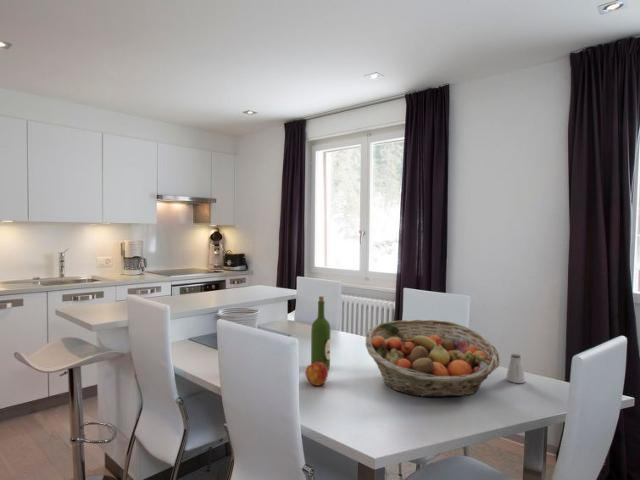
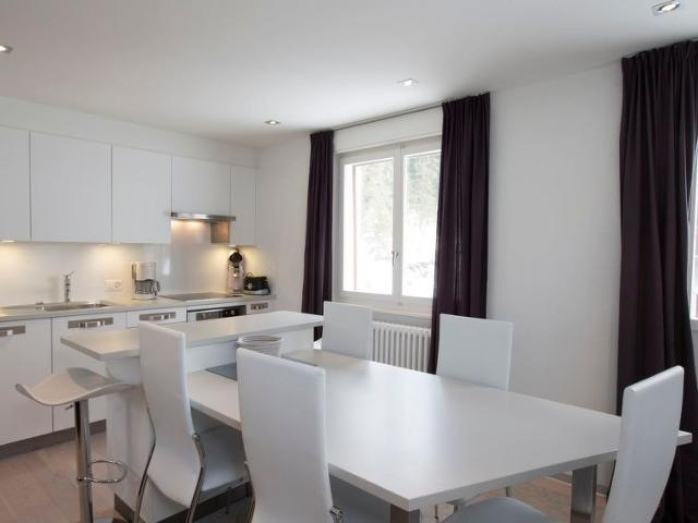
- saltshaker [505,353,526,384]
- fruit basket [364,318,501,398]
- apple [304,362,329,387]
- wine bottle [310,295,331,370]
